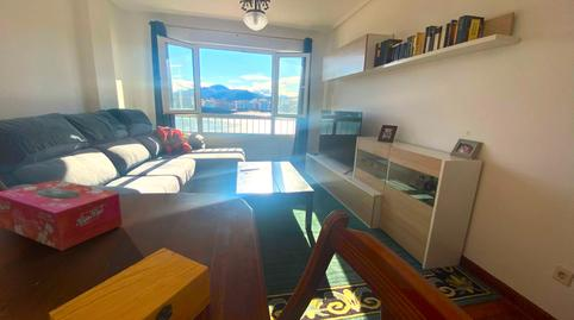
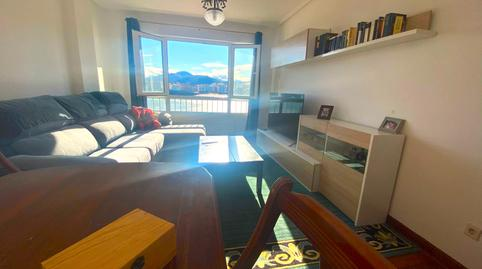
- tissue box [0,178,123,252]
